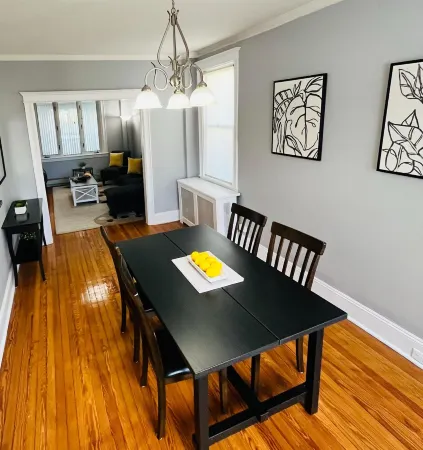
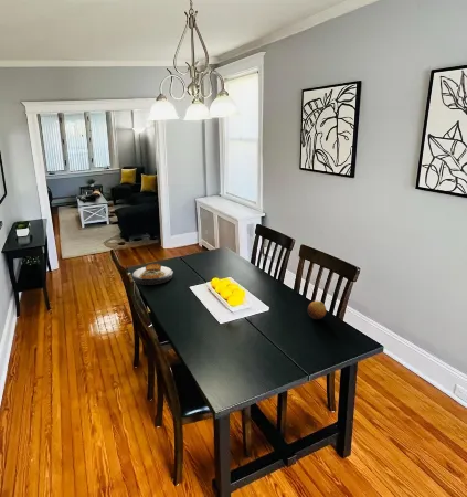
+ fruit [307,299,327,320]
+ plate [130,263,174,286]
